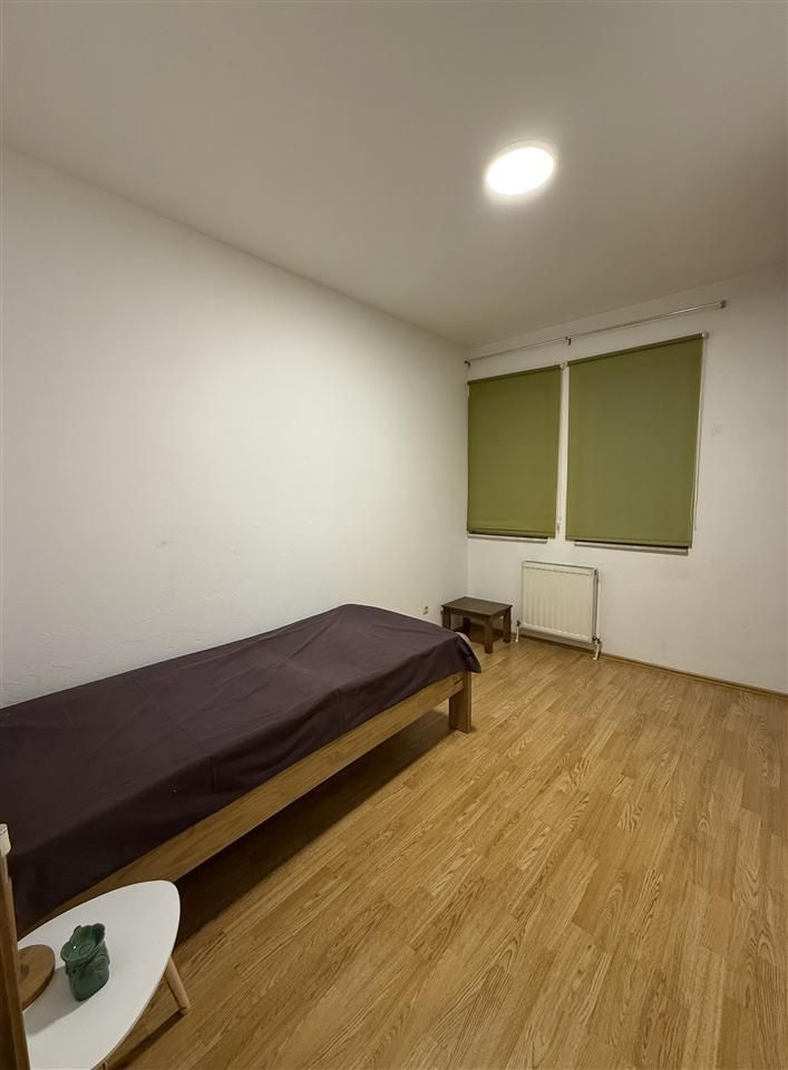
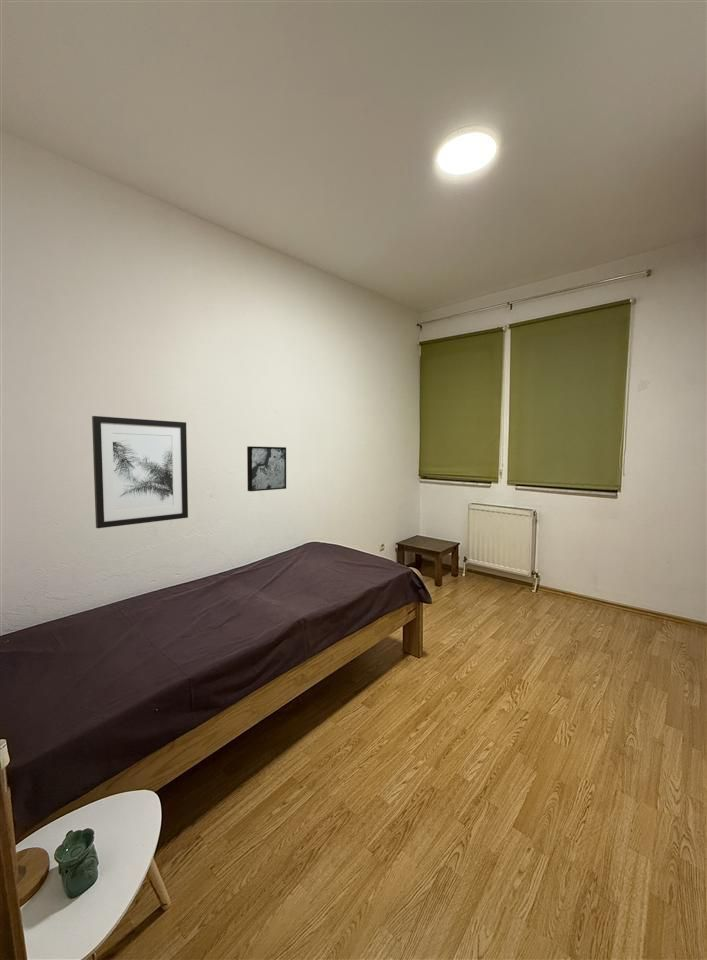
+ wall art [91,415,189,529]
+ wall art [246,445,287,492]
